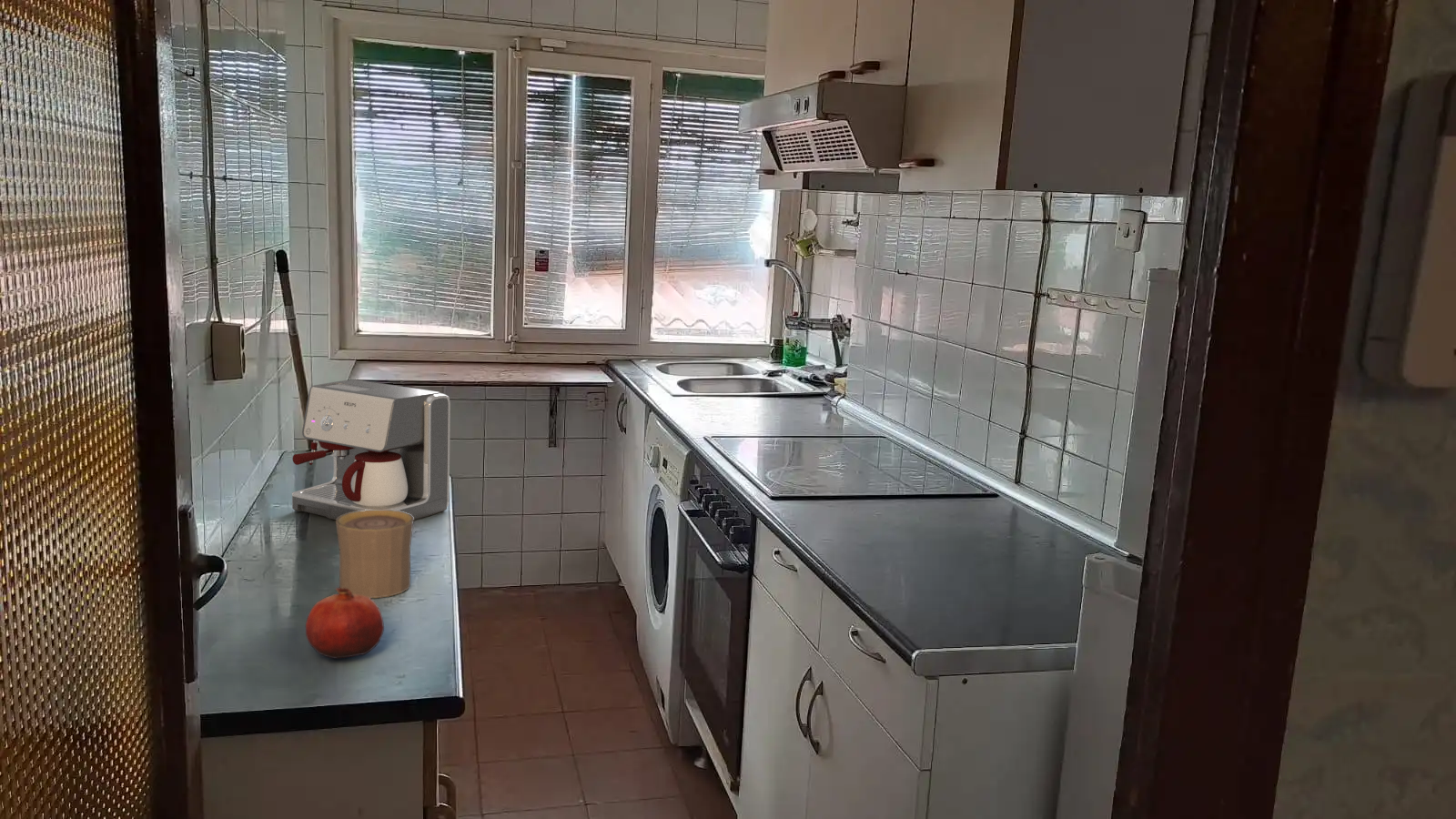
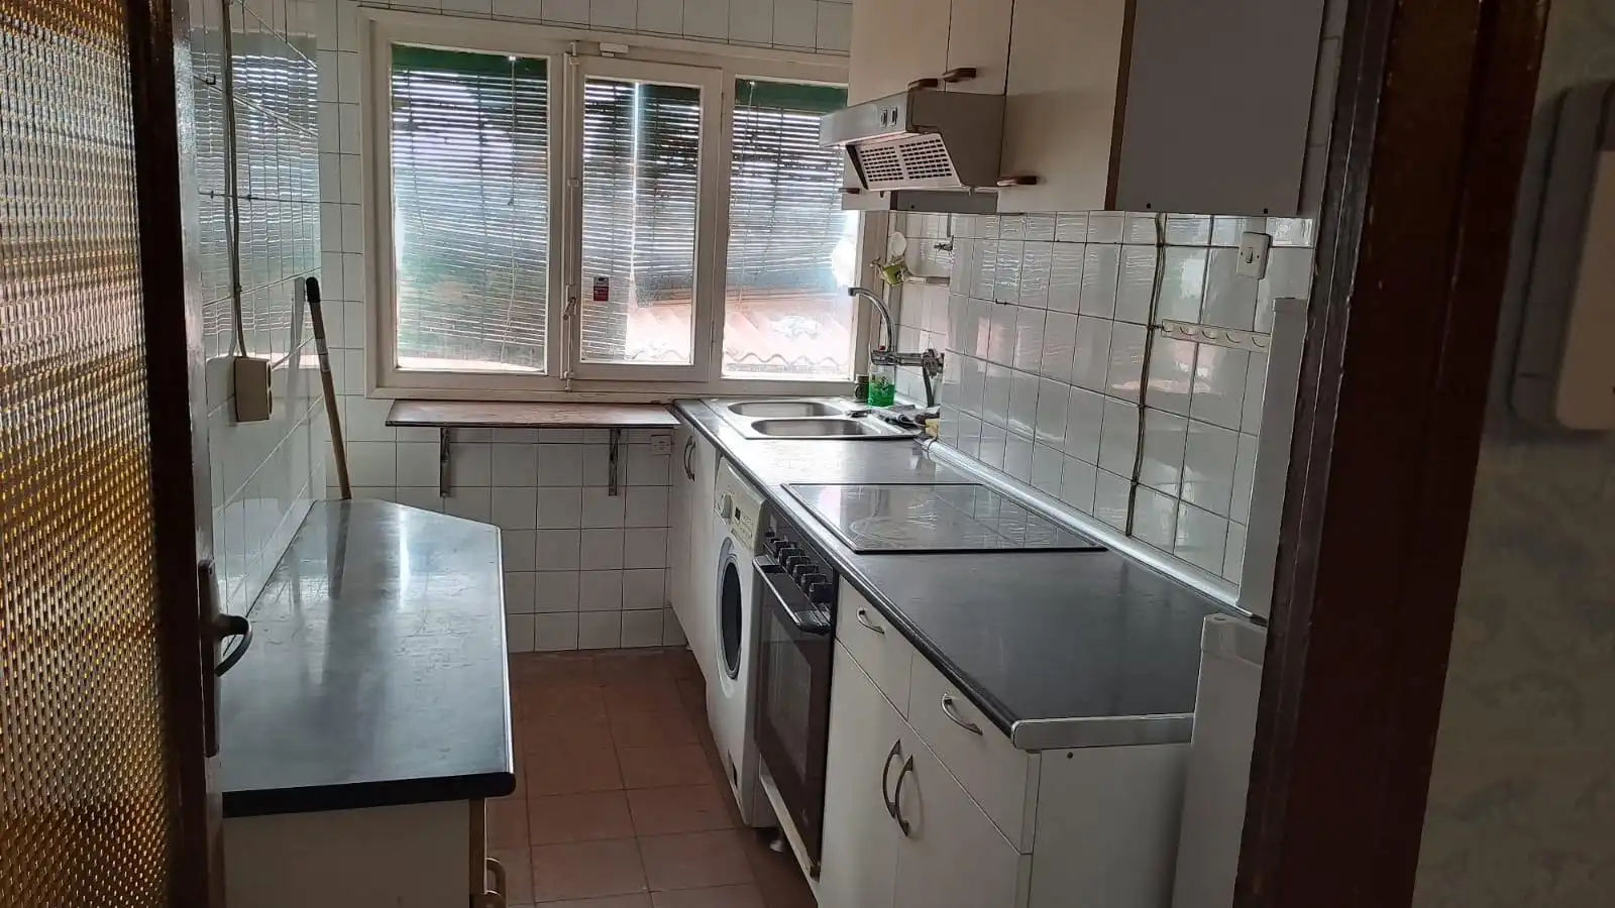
- fruit [305,587,385,659]
- cup [335,510,415,599]
- coffee maker [291,379,451,521]
